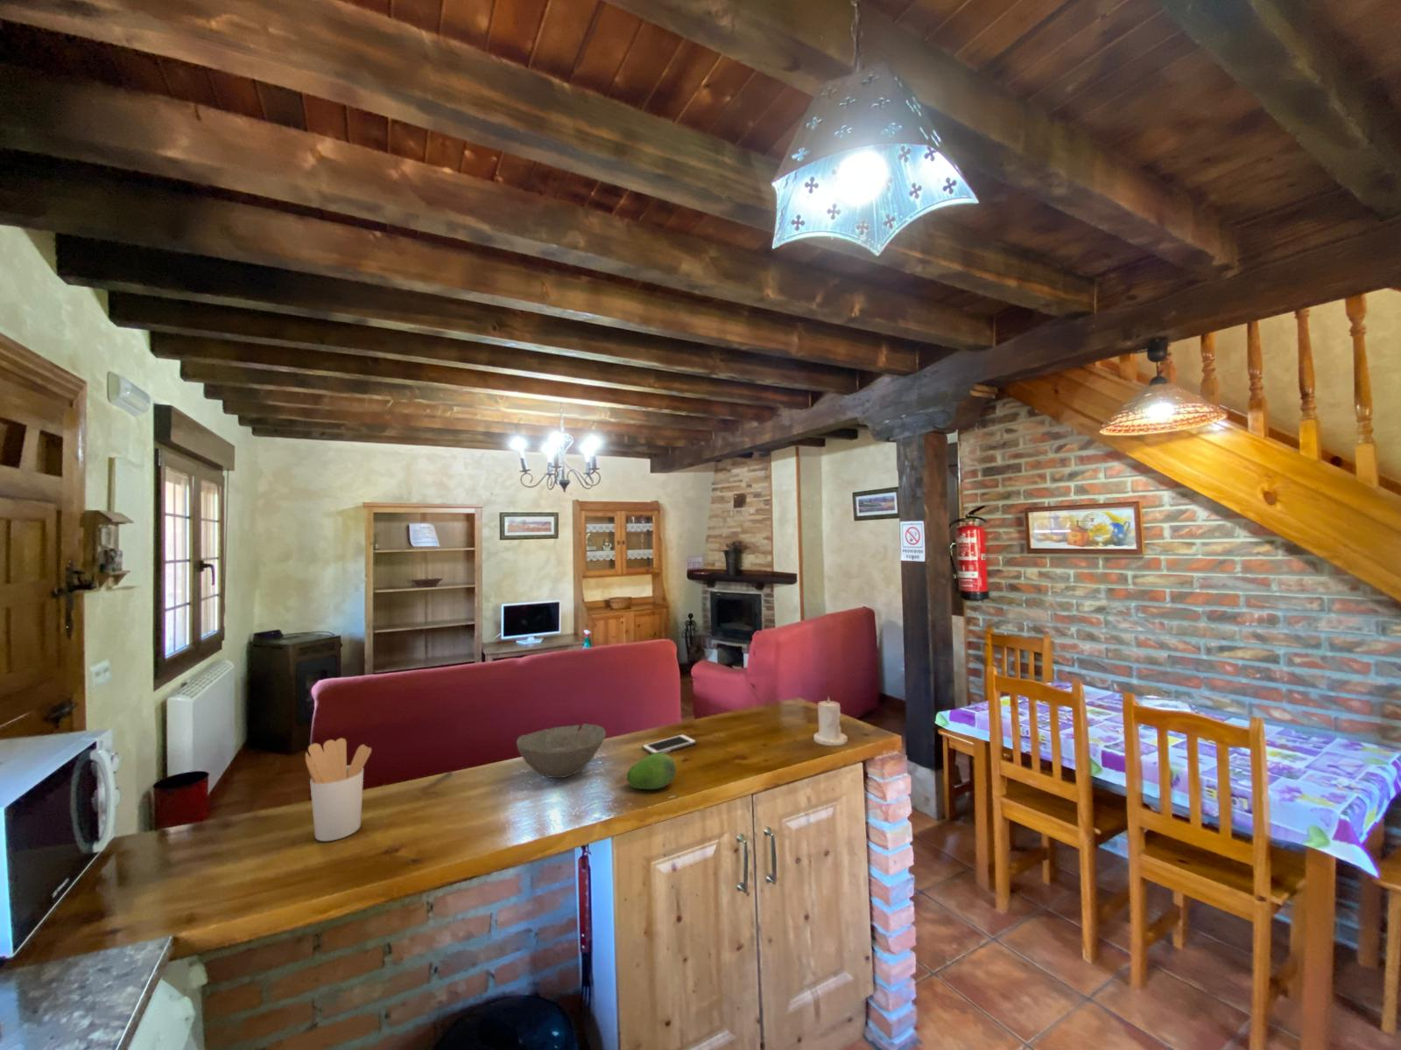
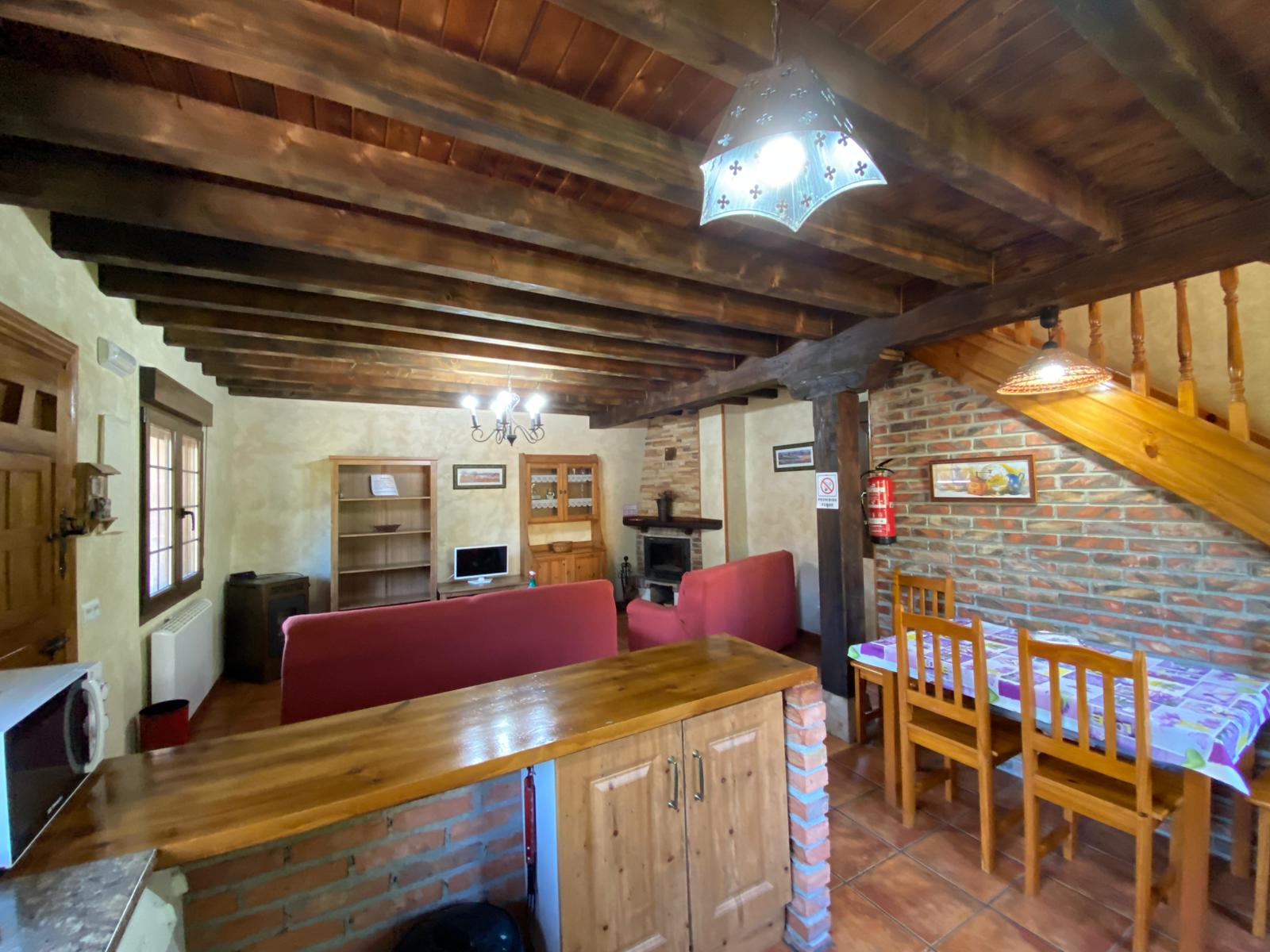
- fruit [627,752,677,790]
- cell phone [641,733,697,754]
- bowl [516,722,607,779]
- utensil holder [304,738,372,842]
- candle [813,696,848,747]
